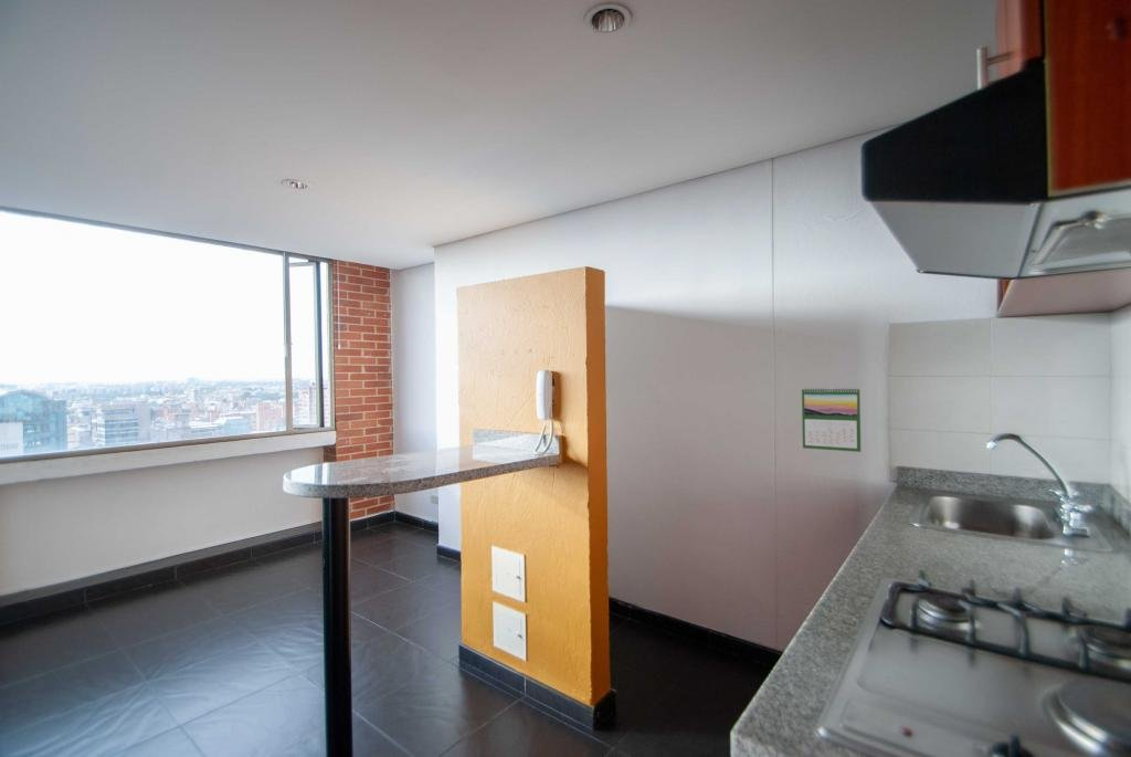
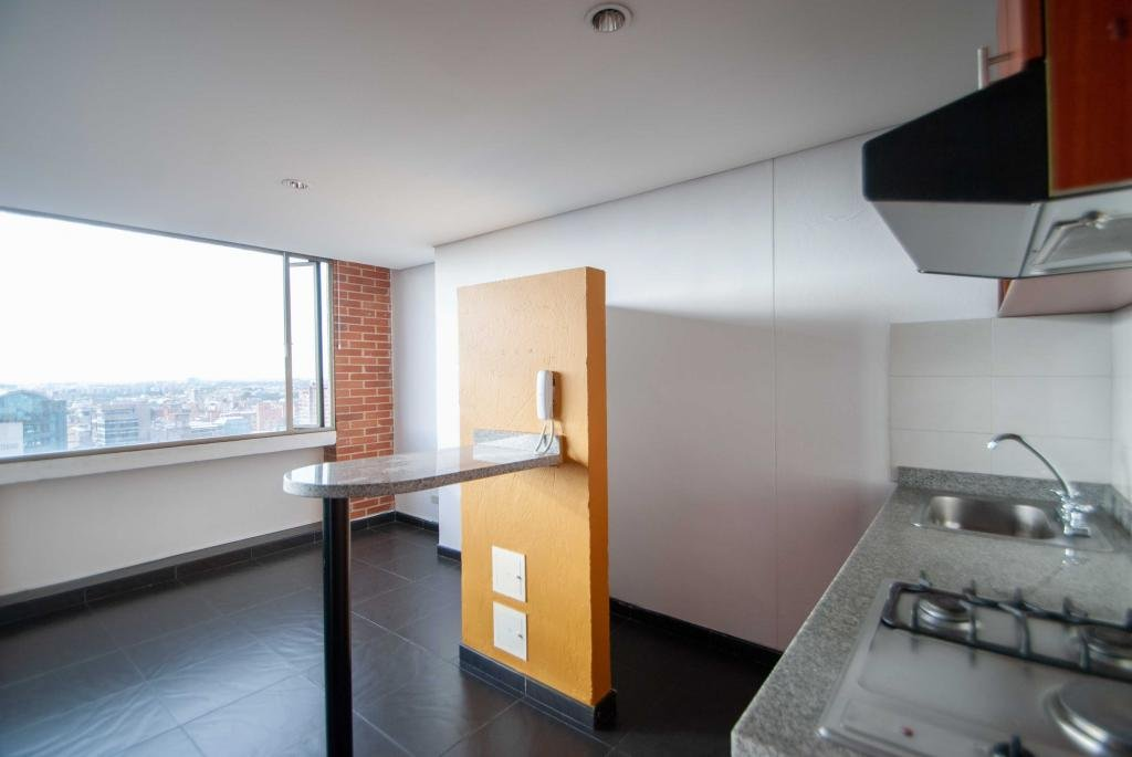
- calendar [801,387,862,453]
